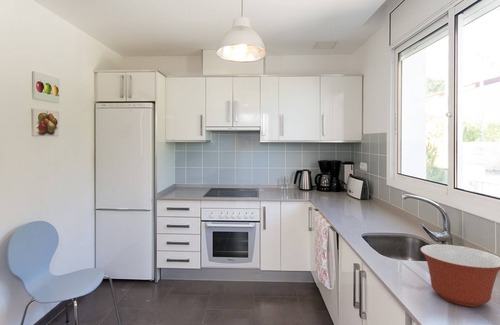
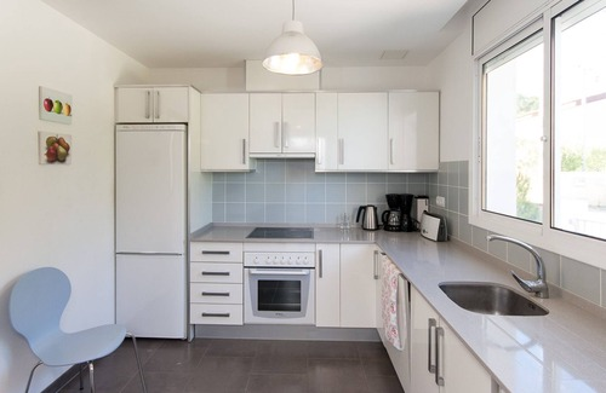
- mixing bowl [419,243,500,308]
